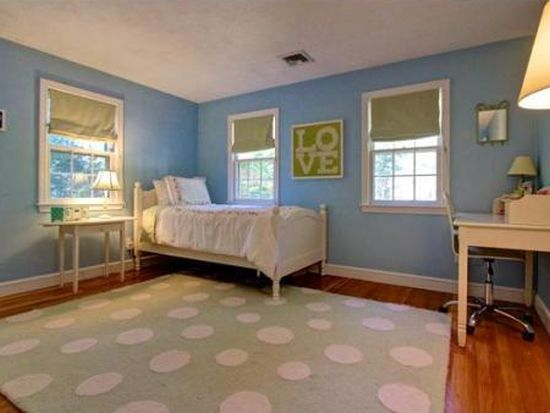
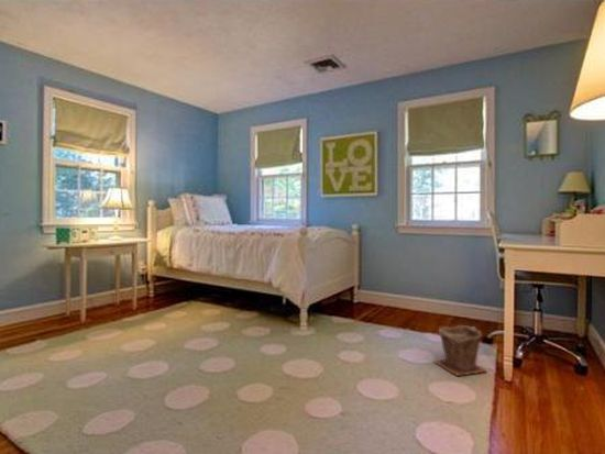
+ plant pot [432,324,488,377]
